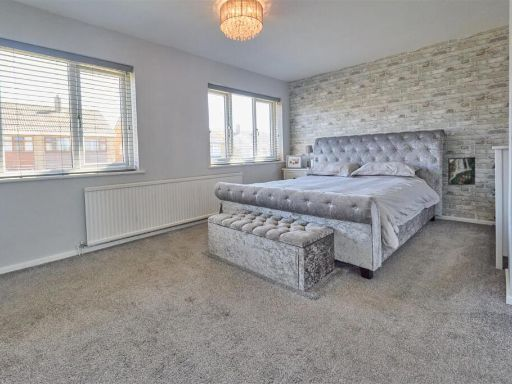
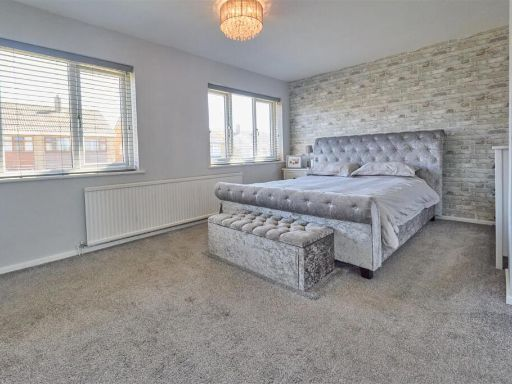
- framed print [447,156,476,186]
